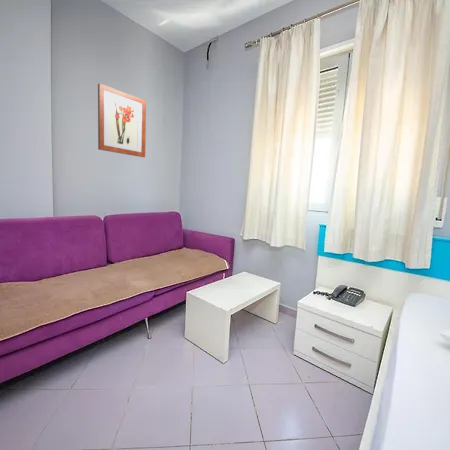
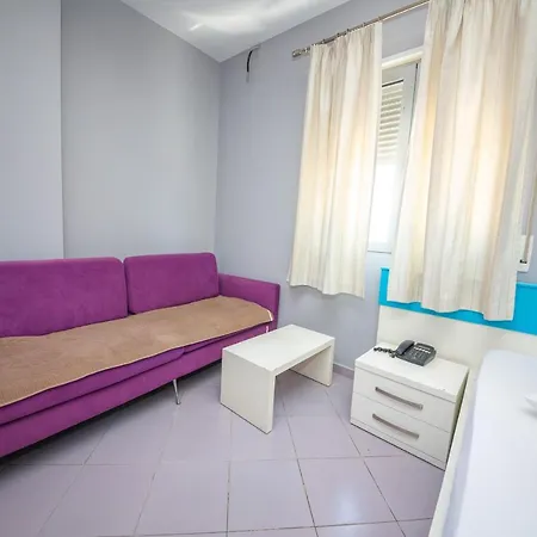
- wall art [97,82,147,158]
